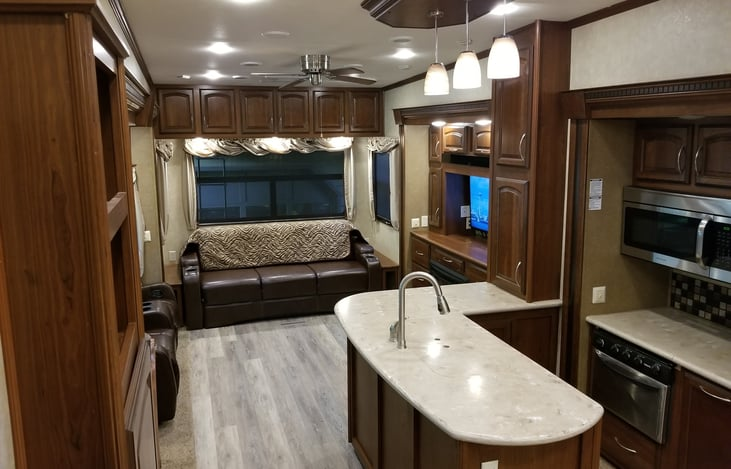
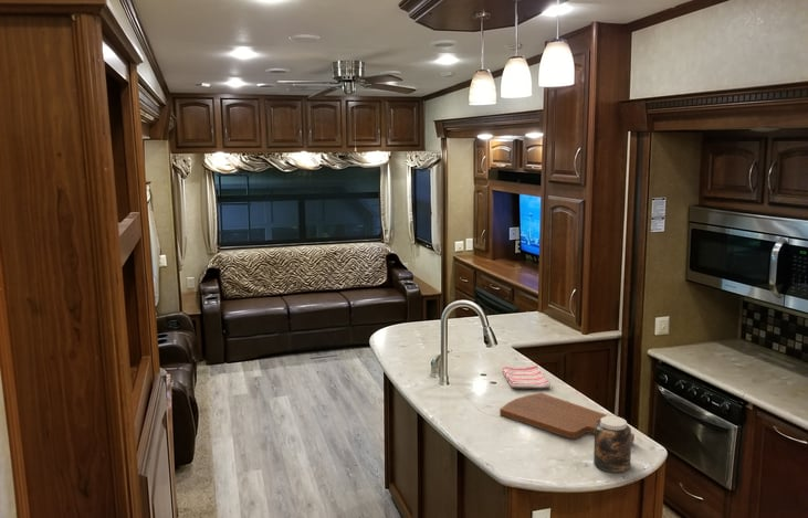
+ dish towel [502,364,552,390]
+ jar [592,415,632,474]
+ cutting board [499,392,636,444]
